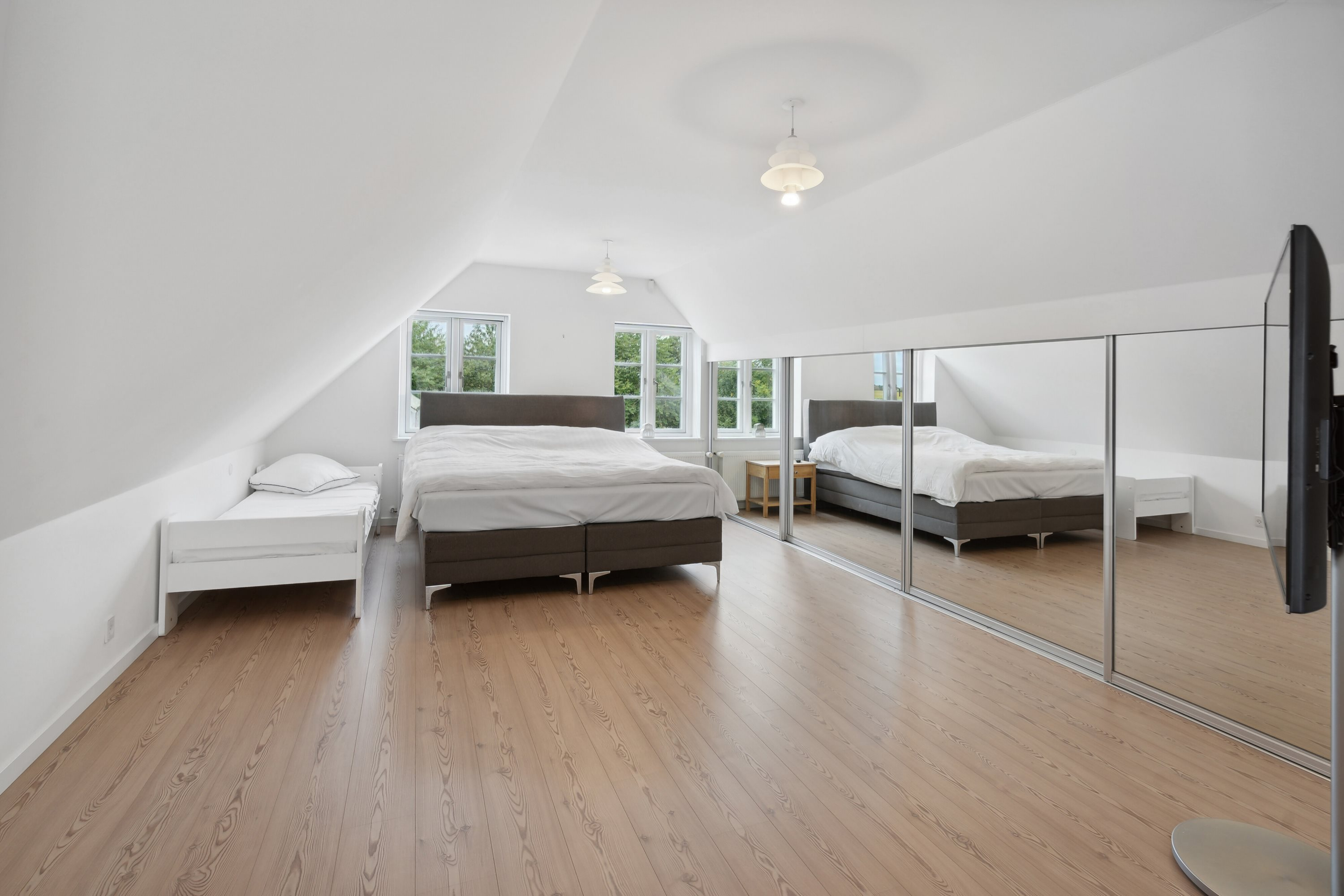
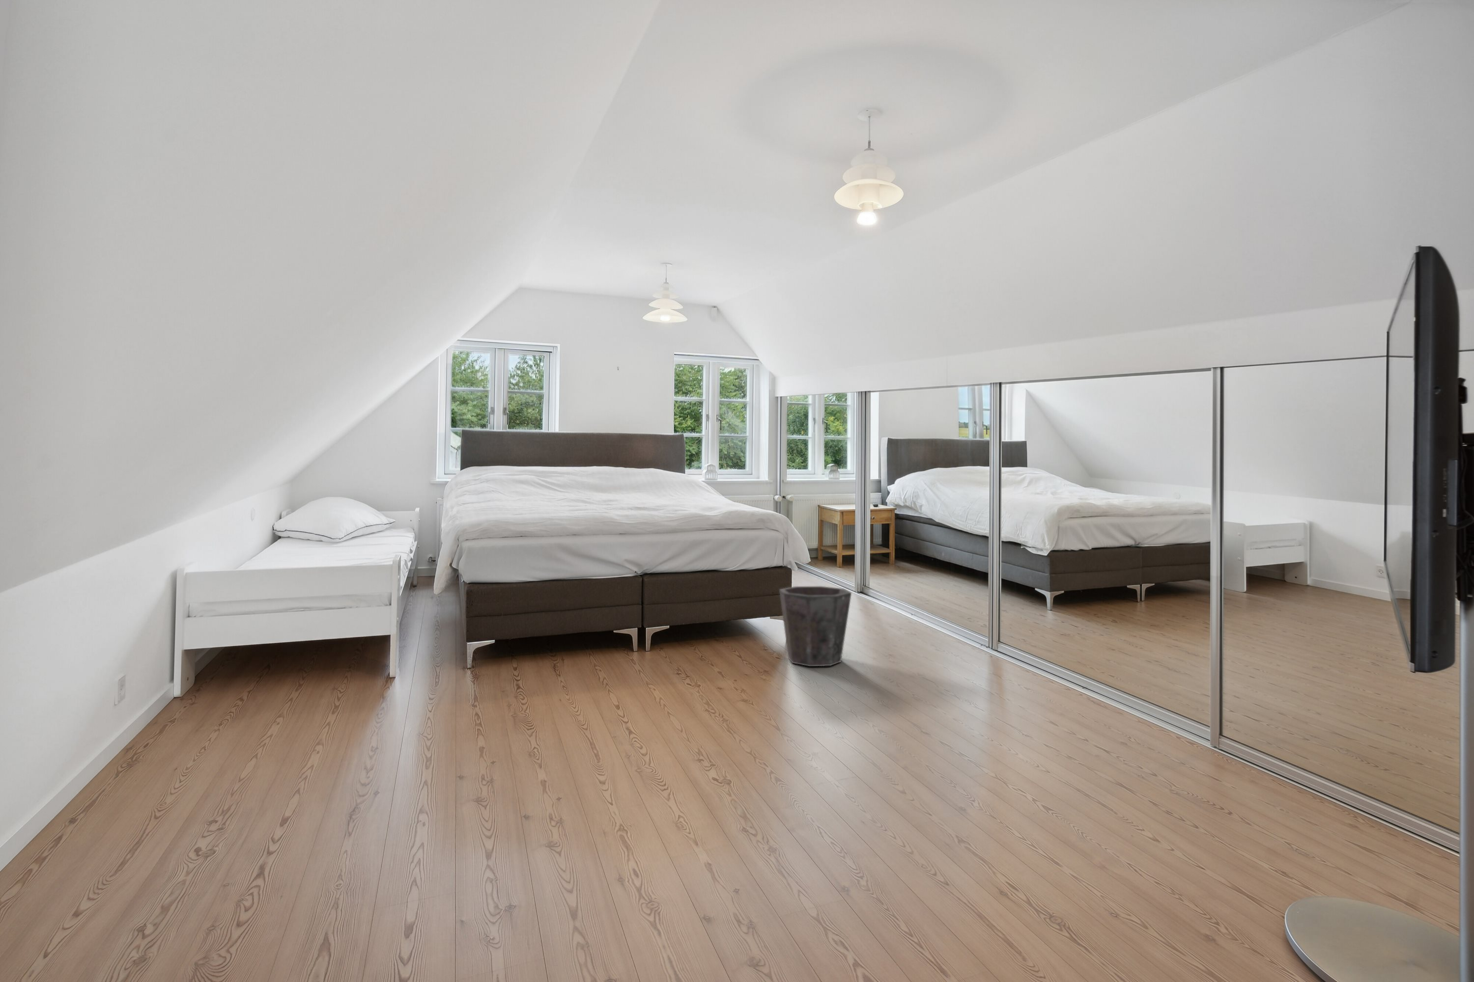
+ waste bin [779,585,852,666]
